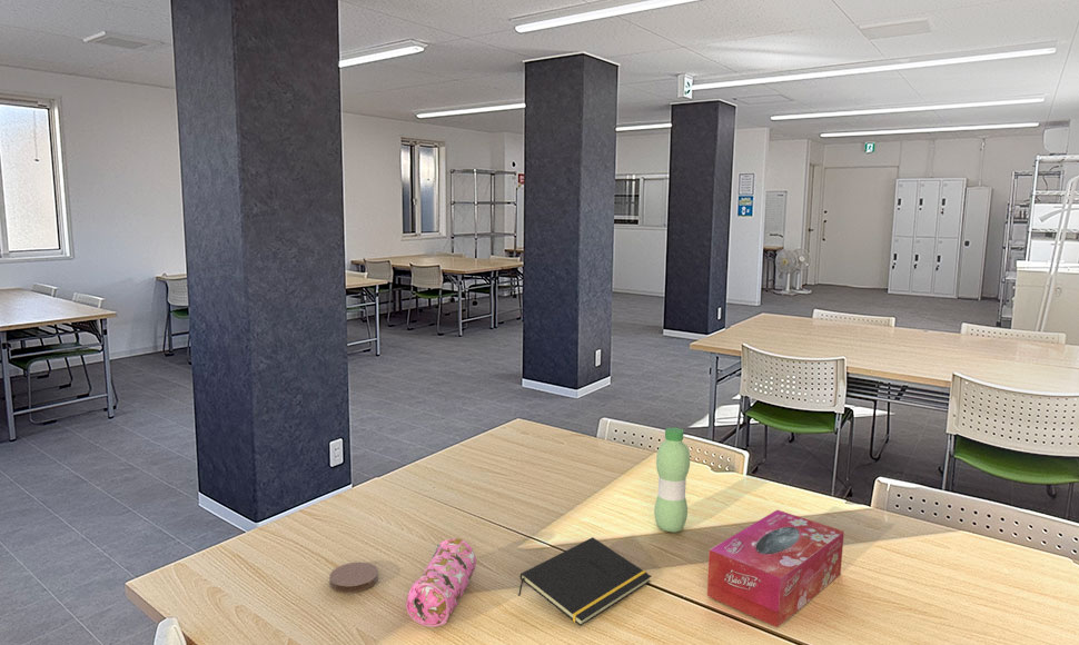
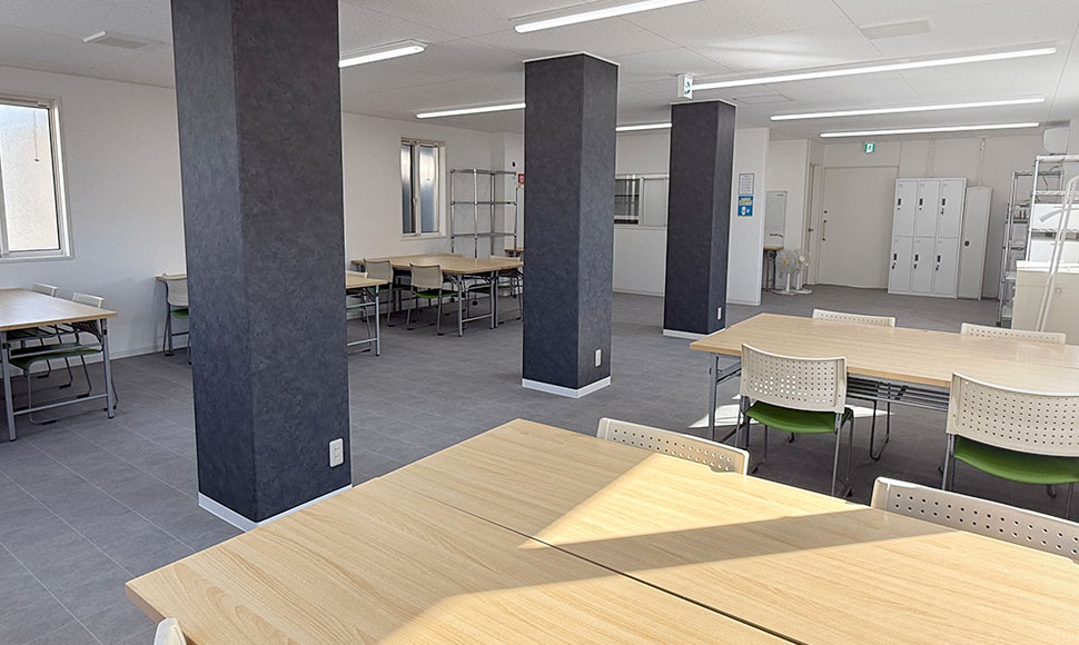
- notepad [517,536,652,627]
- water bottle [653,427,691,534]
- coaster [328,562,379,594]
- tissue box [706,509,845,628]
- pencil case [405,537,477,628]
